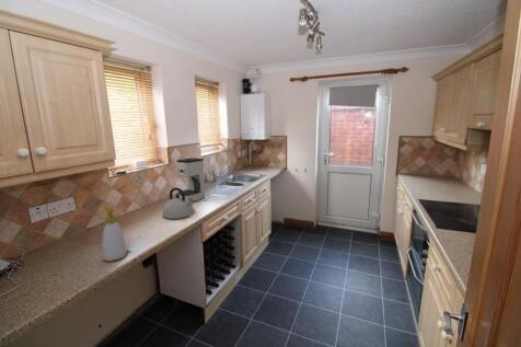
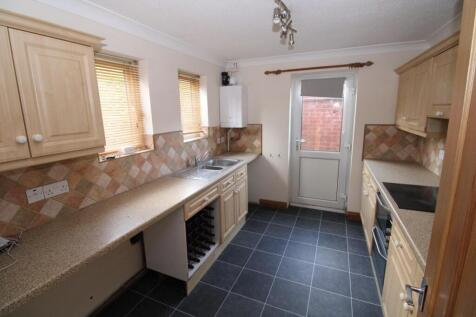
- coffee maker [175,157,206,203]
- kettle [161,186,196,220]
- soap bottle [102,206,128,263]
